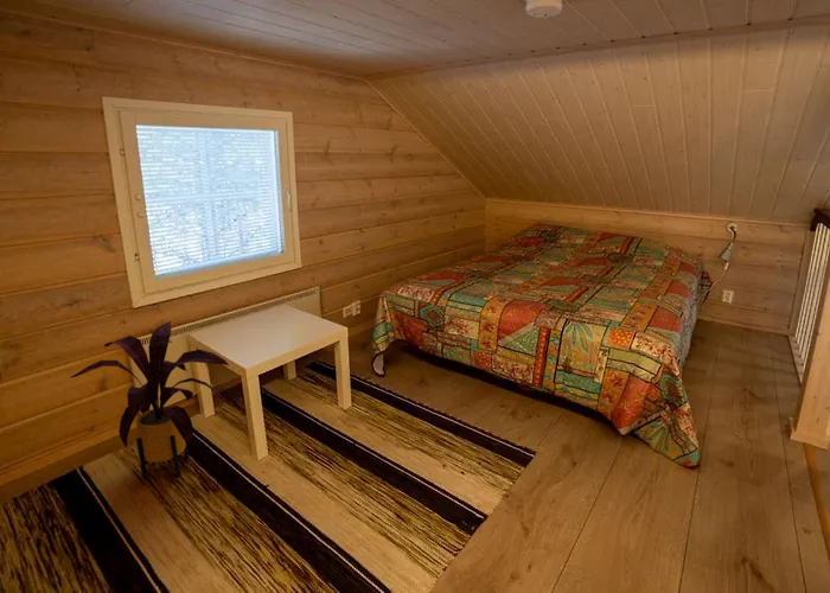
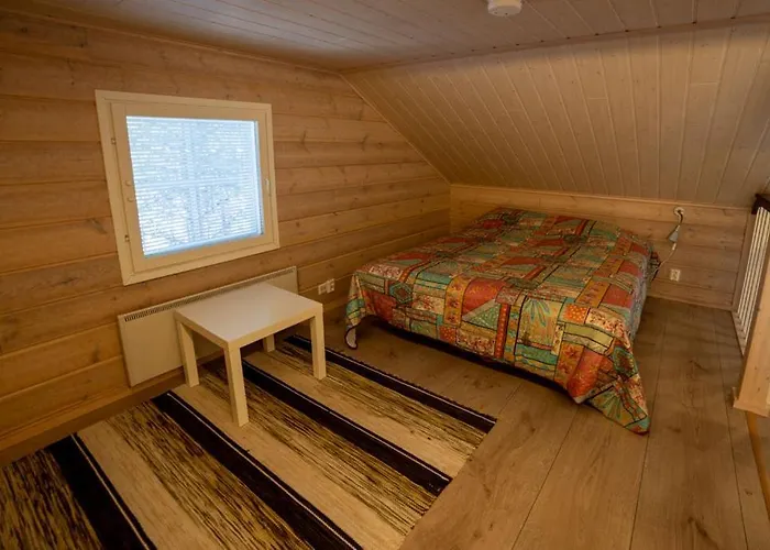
- house plant [70,320,231,480]
